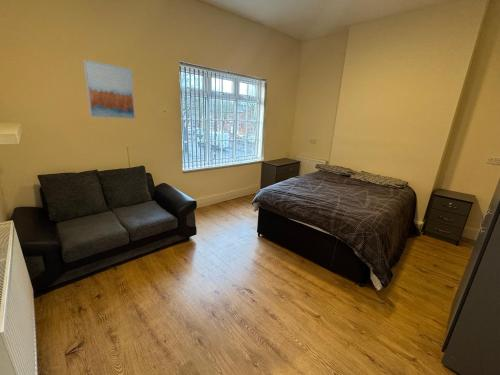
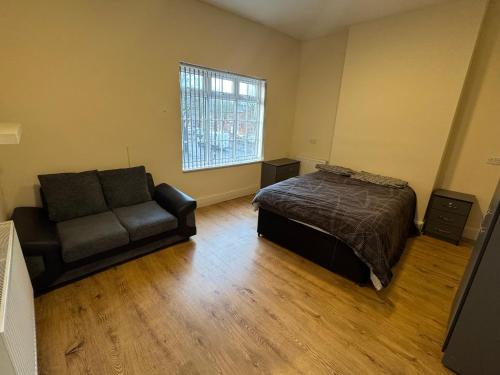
- wall art [82,59,136,120]
